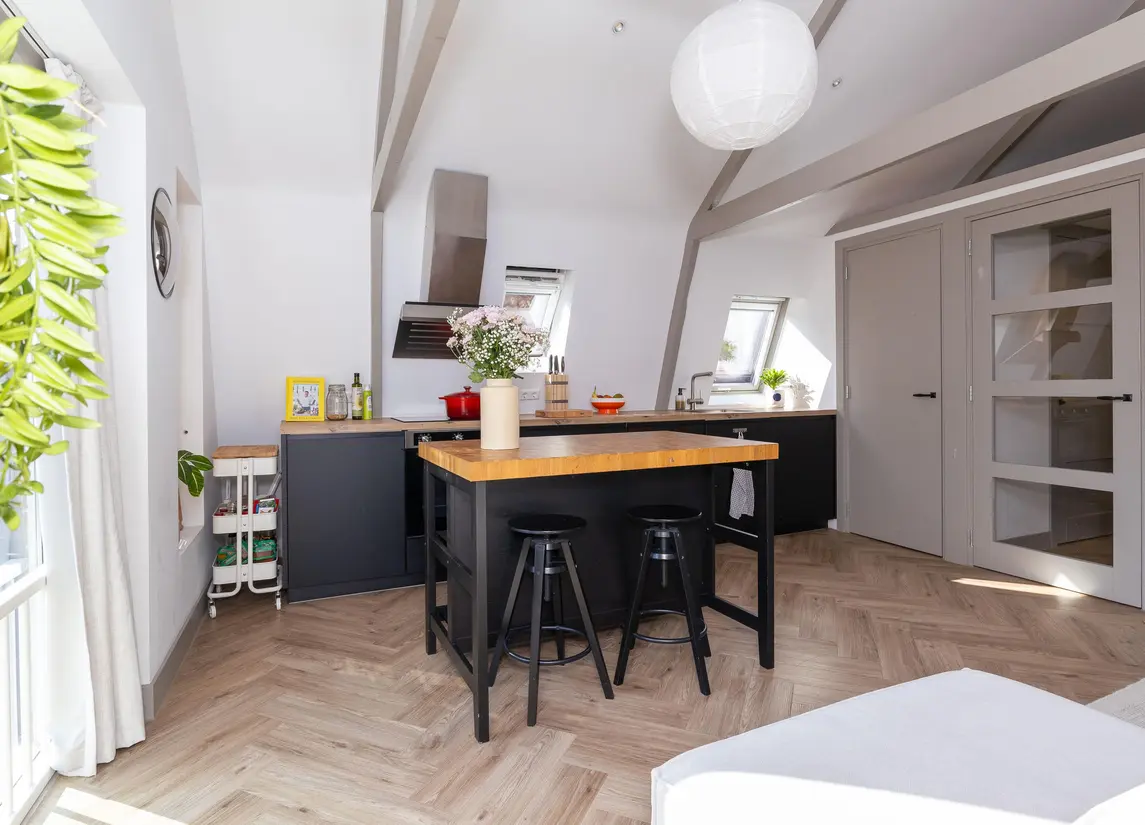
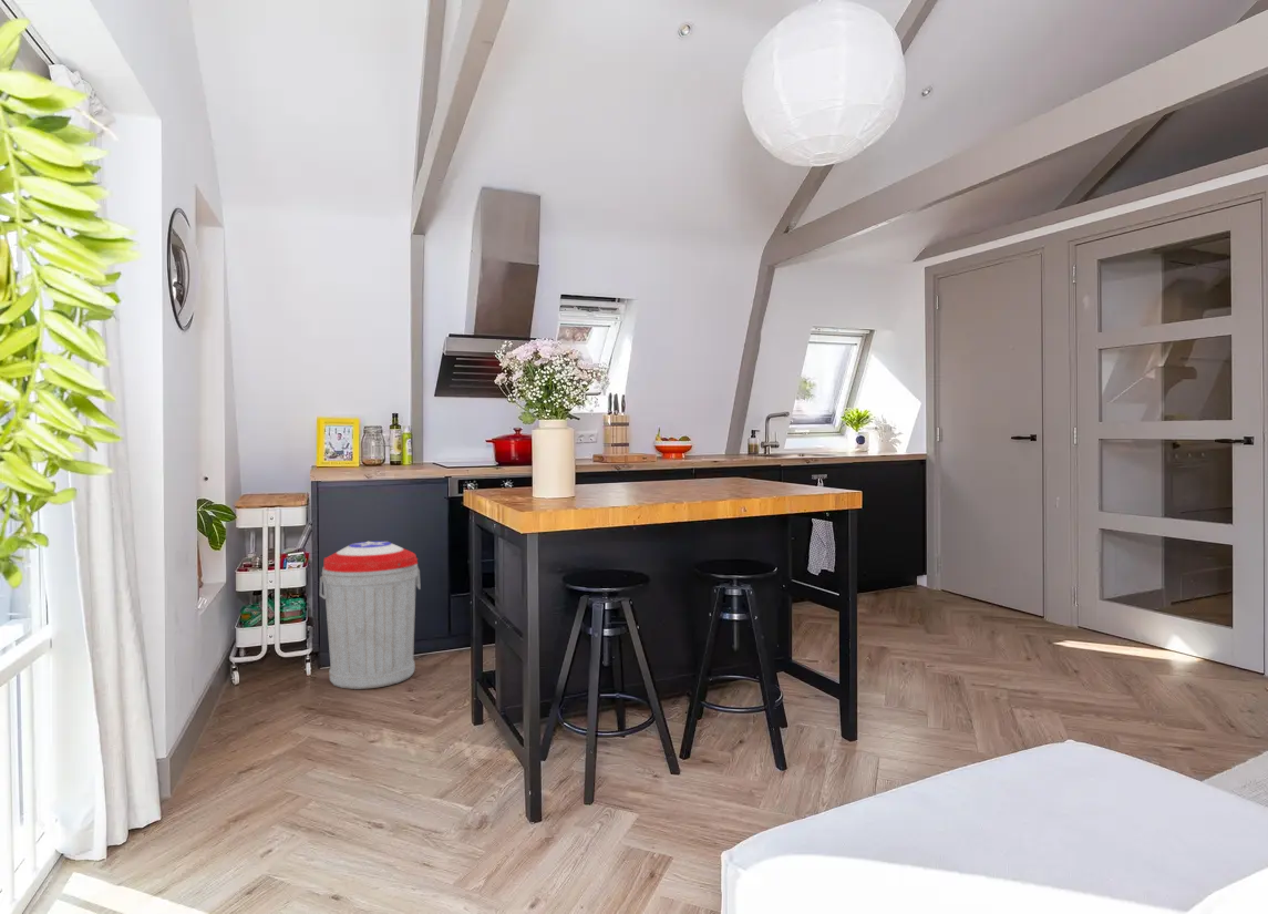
+ trash can [319,541,422,690]
